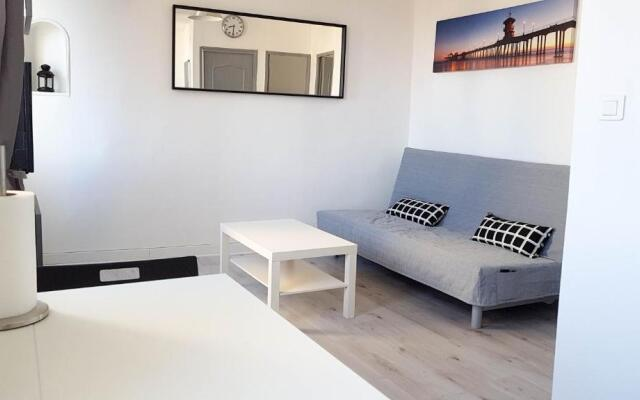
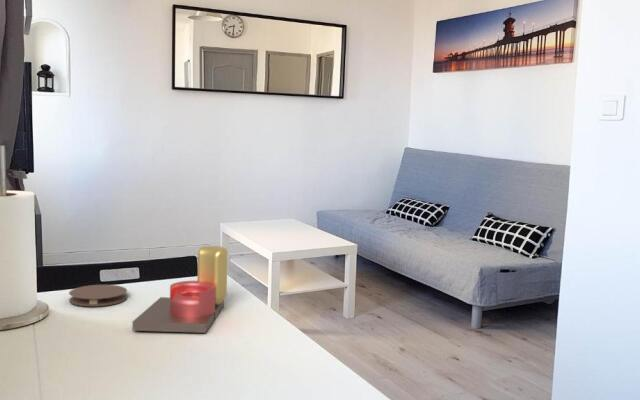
+ candle [131,245,229,334]
+ coaster [68,284,128,307]
